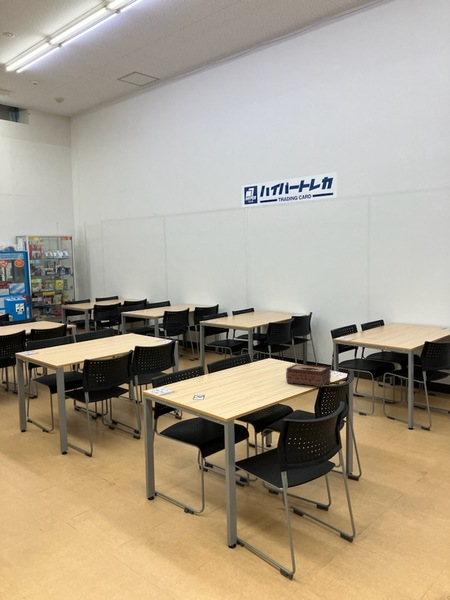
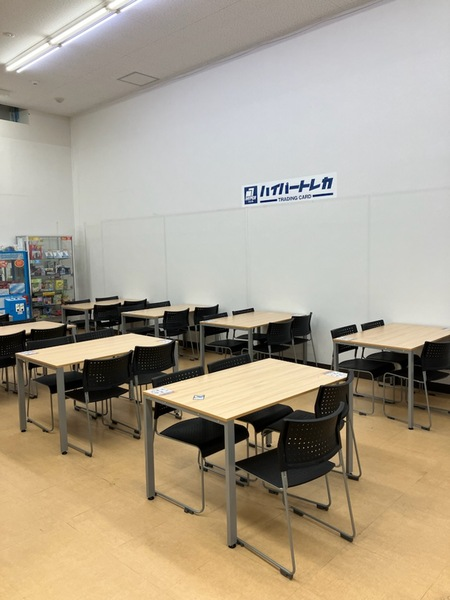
- tissue box [285,363,332,388]
